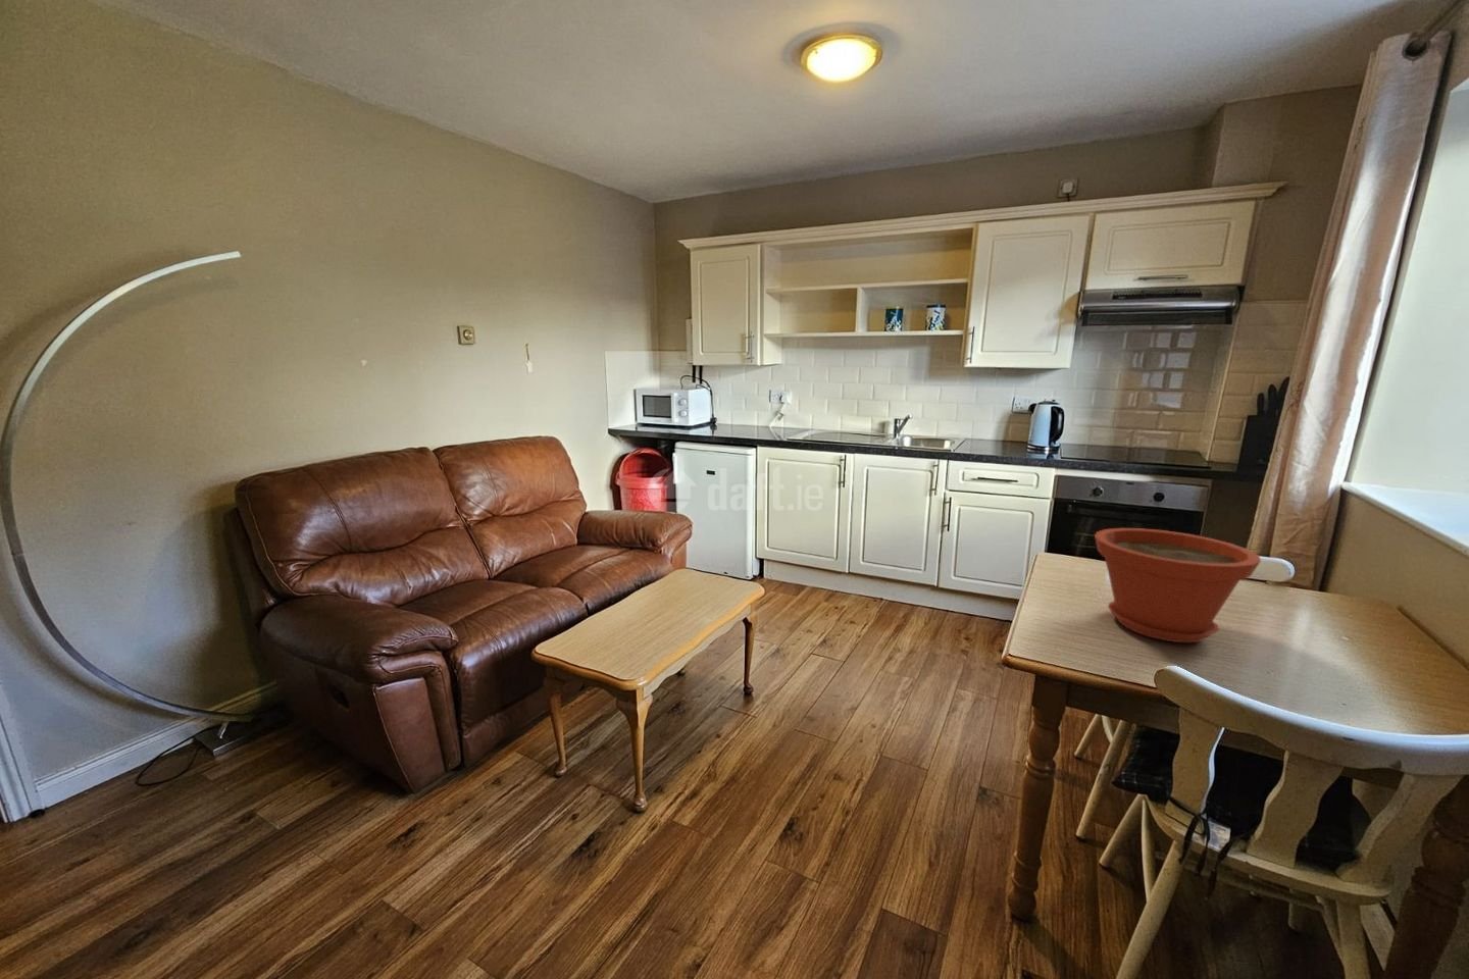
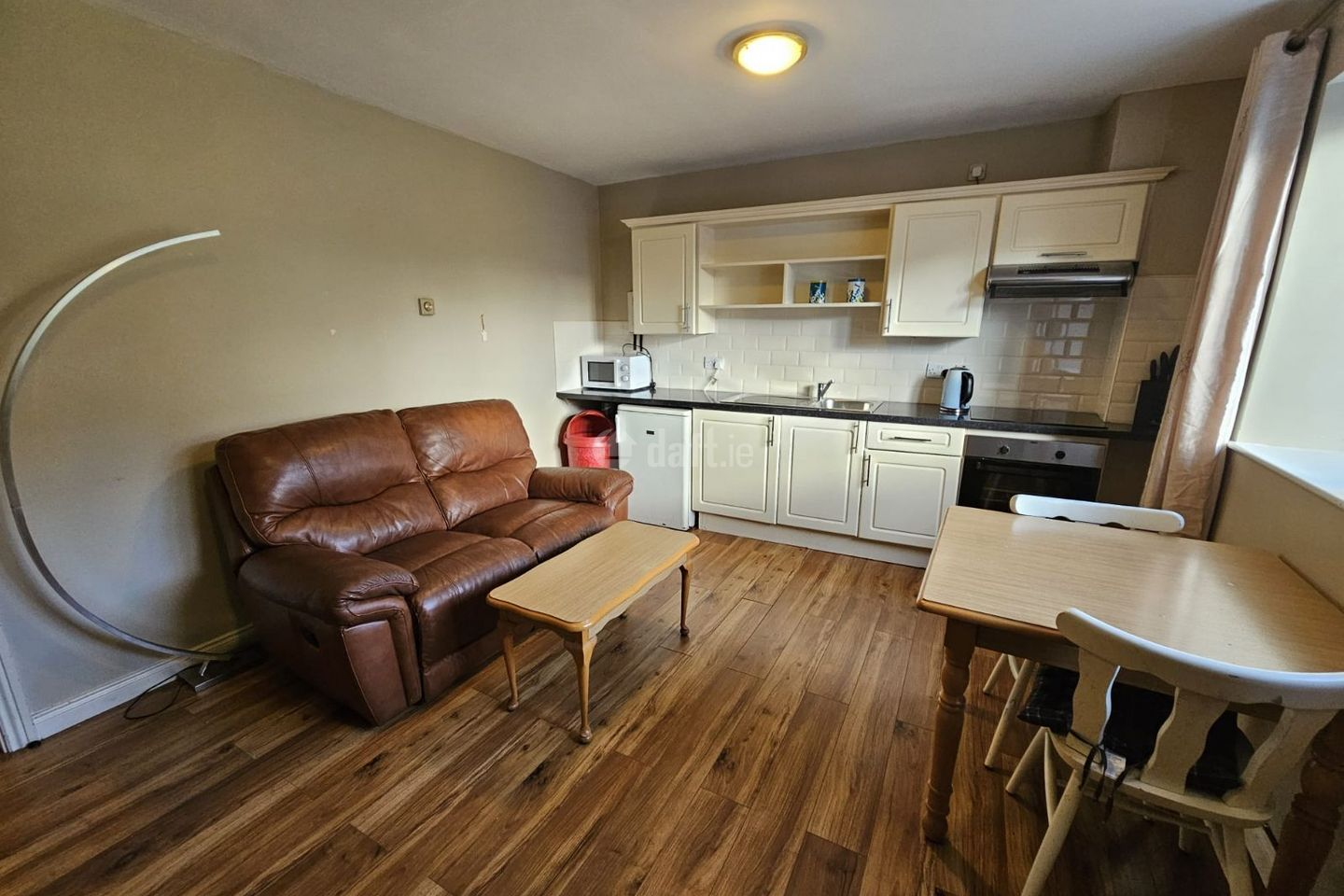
- plant pot [1094,528,1262,644]
